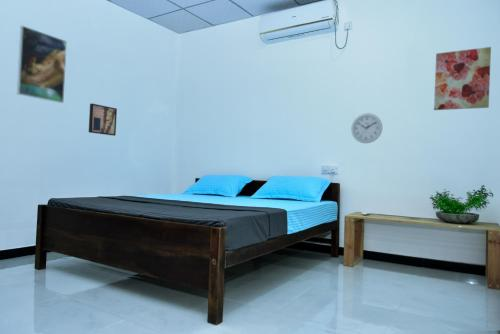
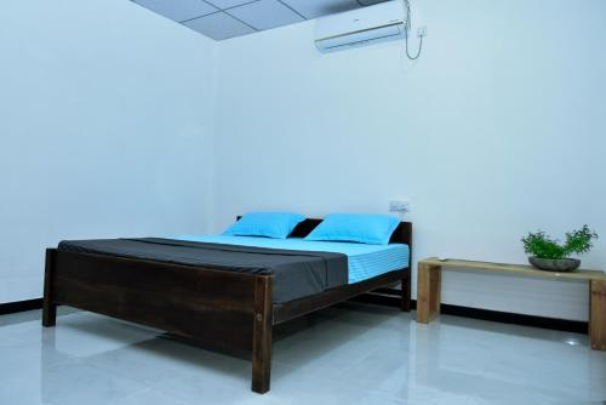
- wall clock [350,112,383,144]
- wall art [88,103,118,137]
- wall art [433,46,492,111]
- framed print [16,25,68,104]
